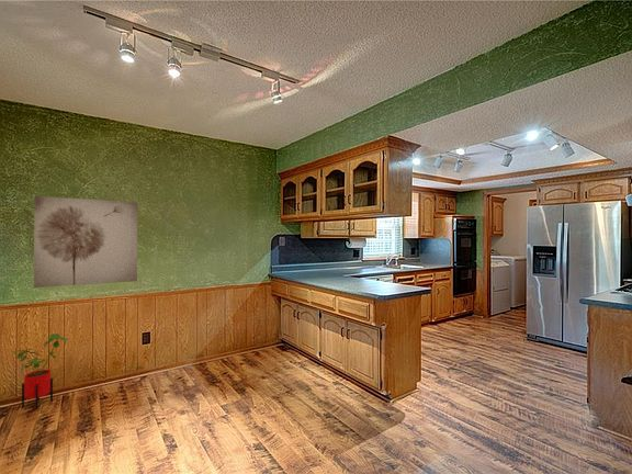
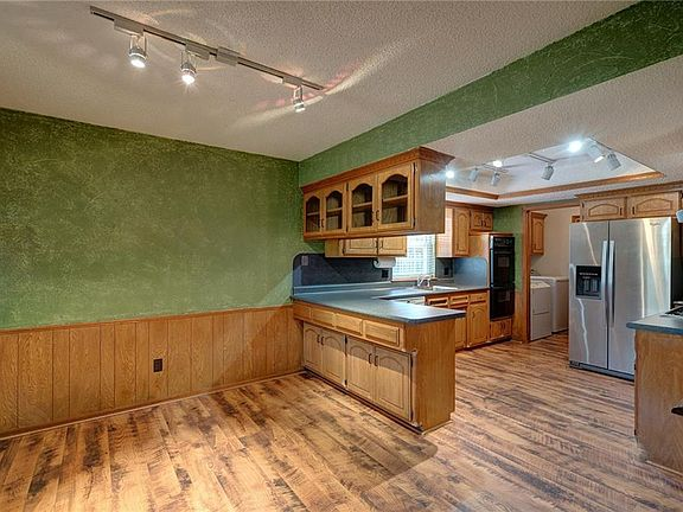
- house plant [12,332,69,410]
- wall art [33,195,138,289]
